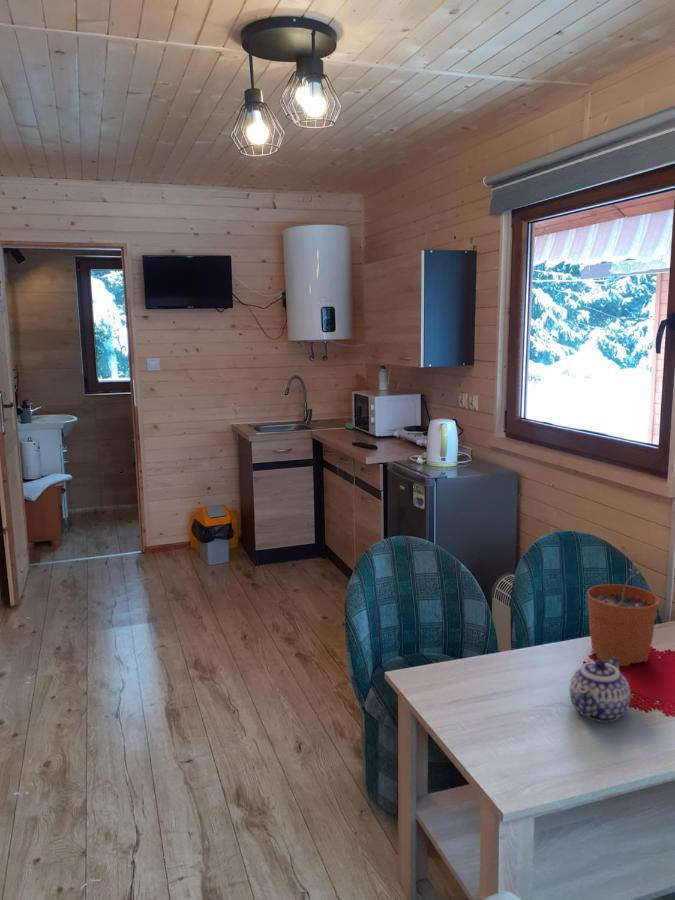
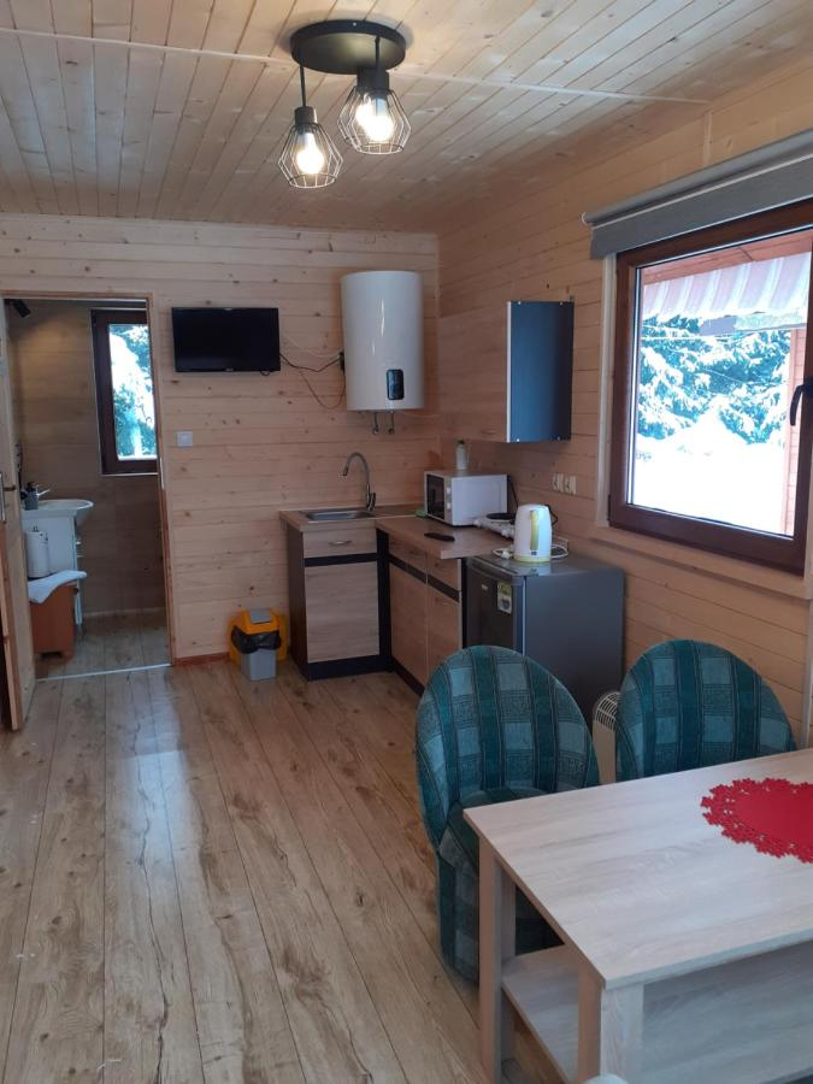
- teapot [568,657,631,723]
- plant pot [586,568,660,667]
